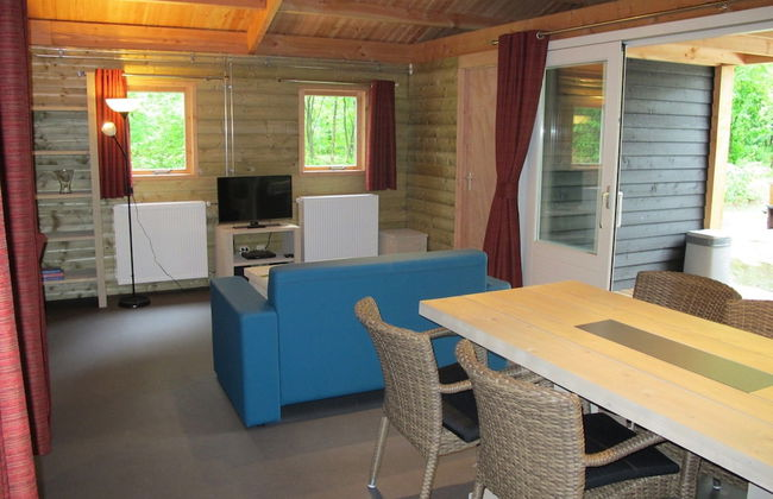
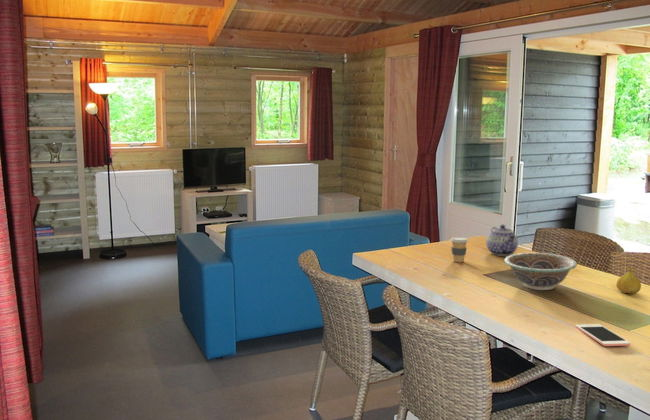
+ fruit [615,267,642,295]
+ coffee cup [450,236,469,263]
+ decorative bowl [503,252,578,291]
+ cell phone [574,323,631,347]
+ teapot [485,224,519,257]
